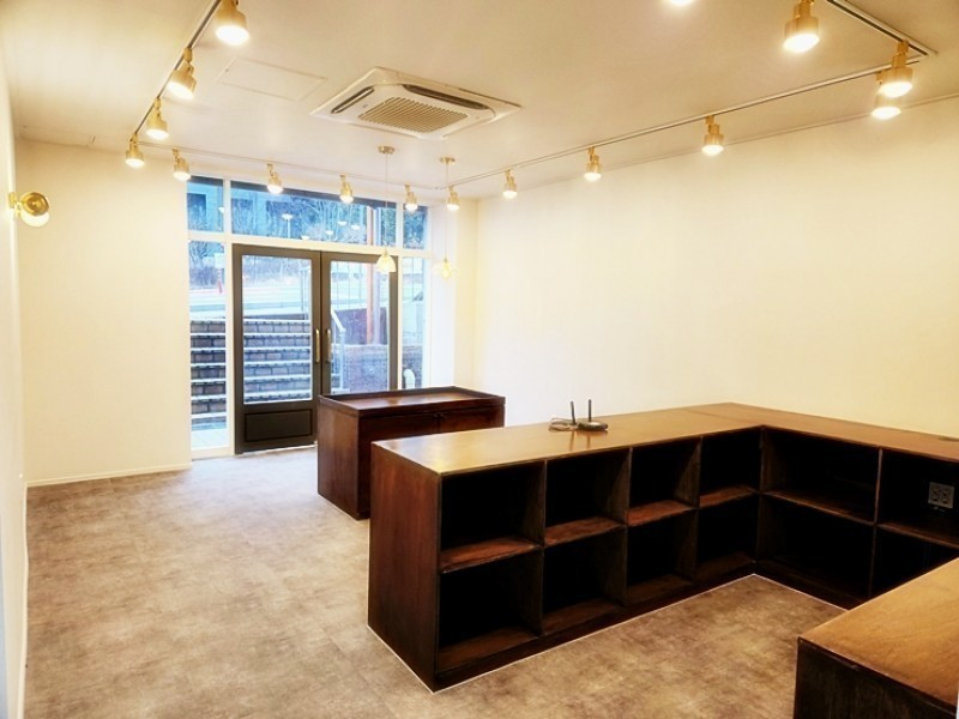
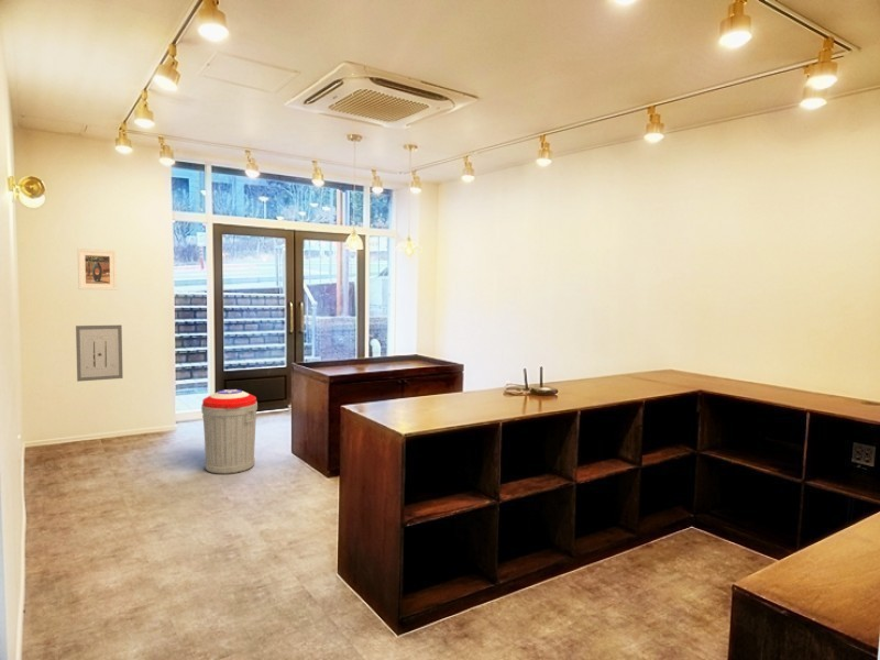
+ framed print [77,248,118,292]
+ trash can [200,388,258,475]
+ wall art [75,324,124,383]
